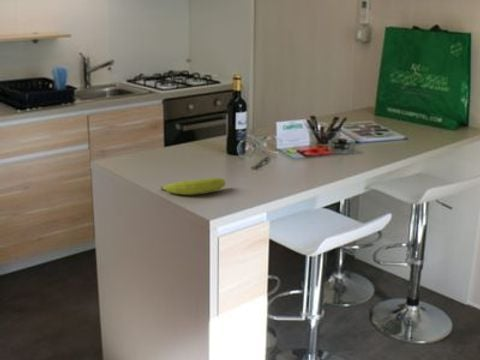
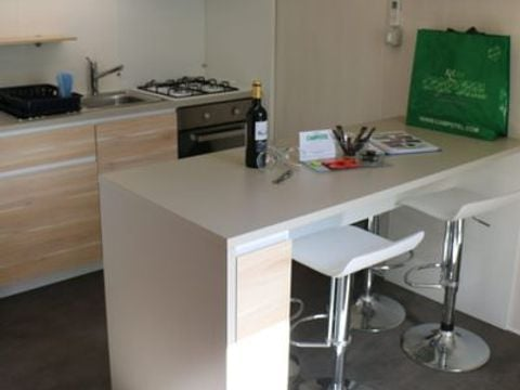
- fruit [160,177,226,196]
